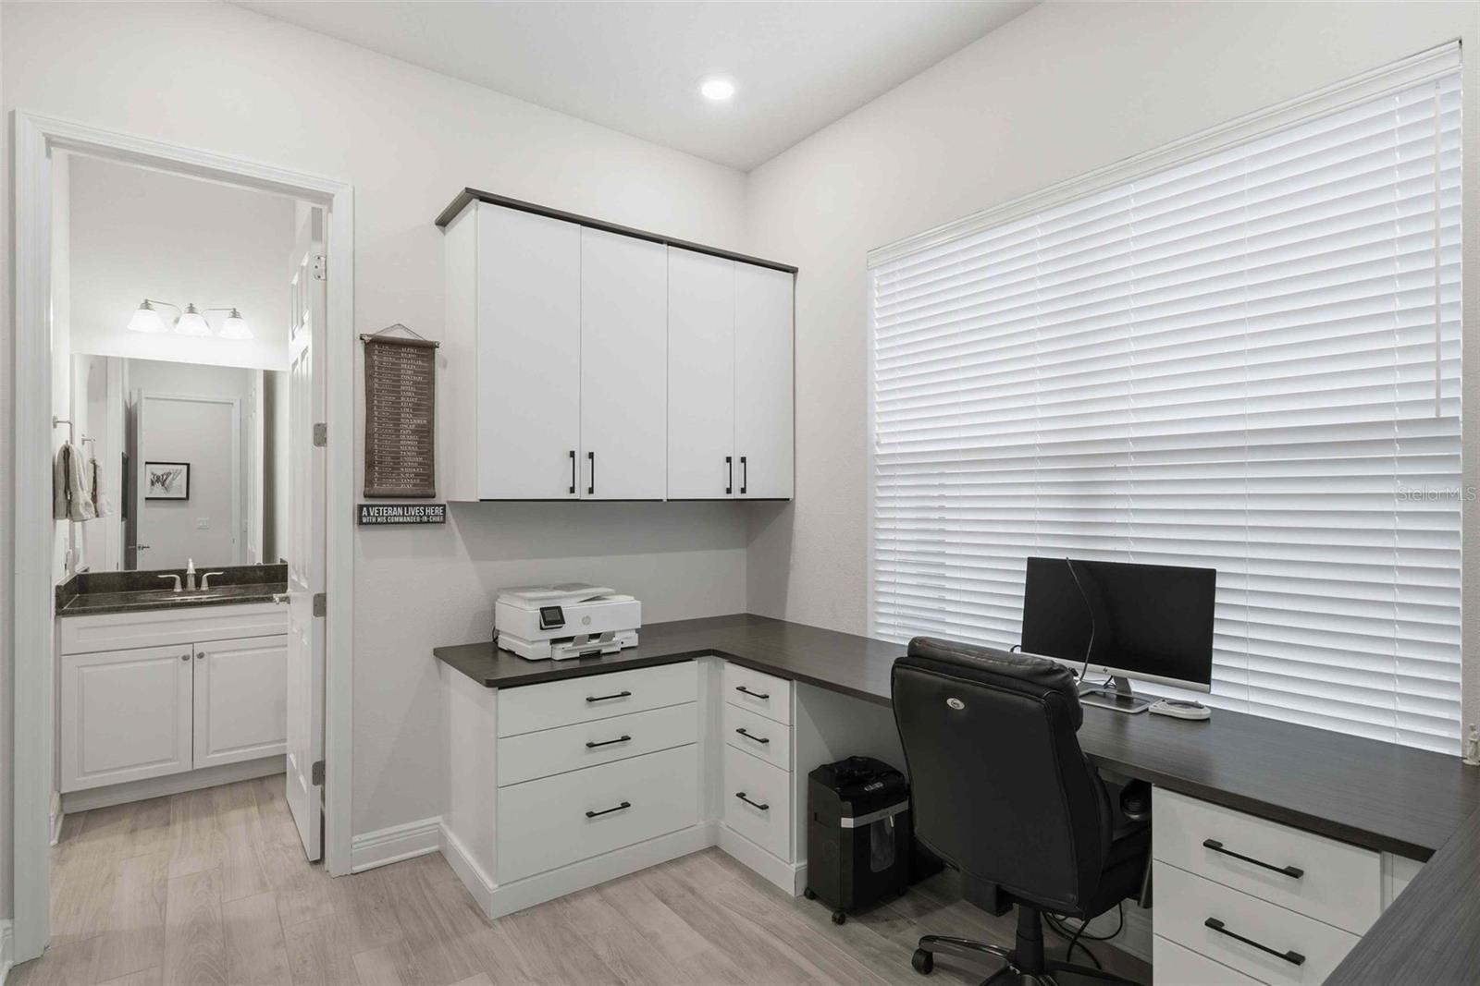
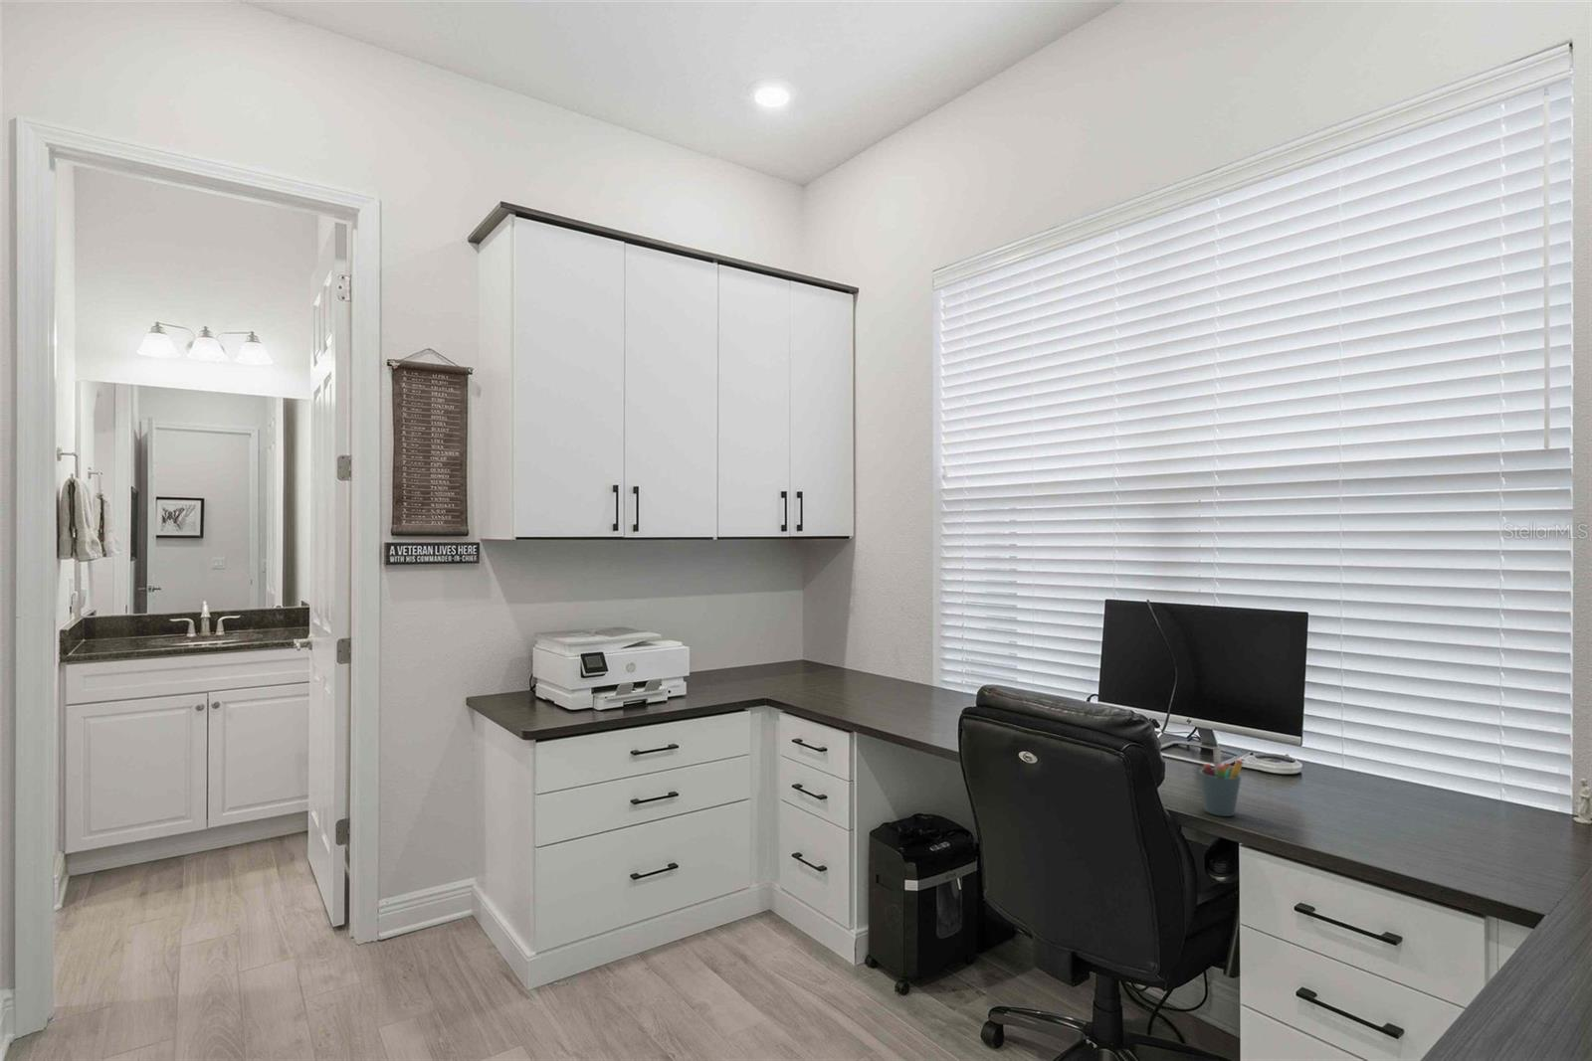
+ pen holder [1198,746,1244,817]
